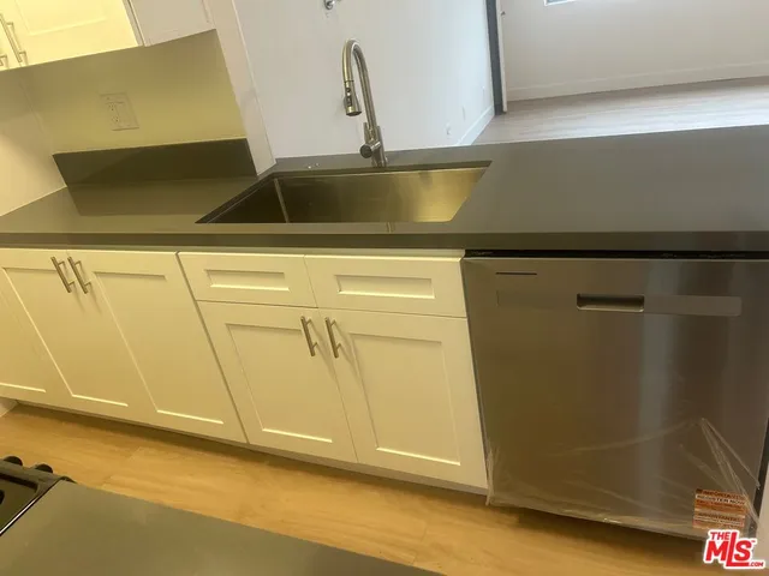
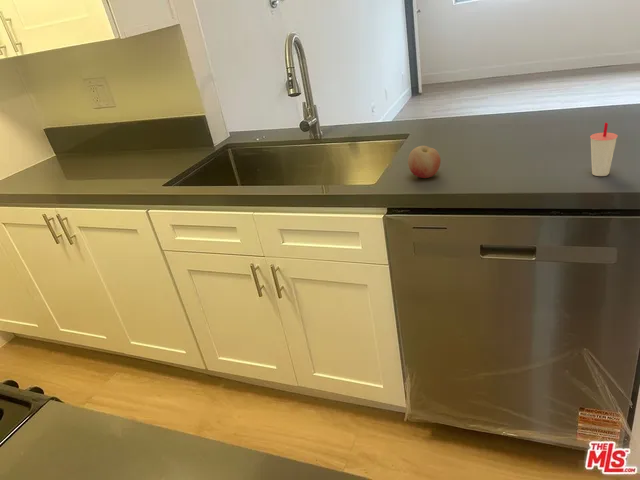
+ cup [589,122,619,177]
+ fruit [407,145,442,179]
